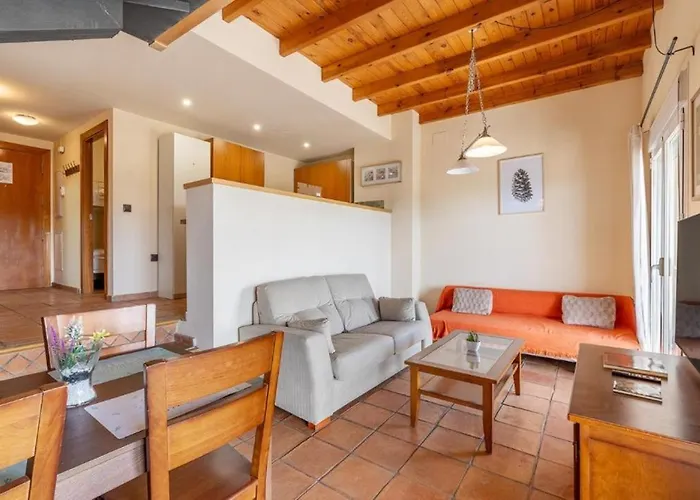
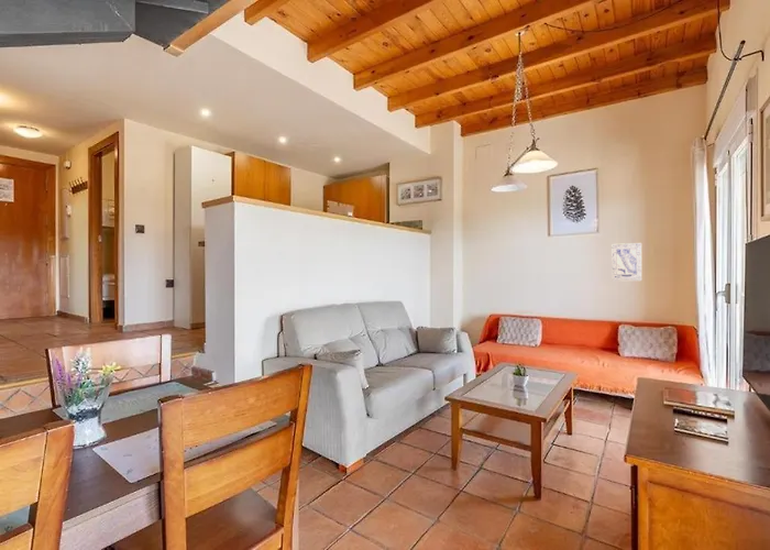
+ wall art [610,242,642,282]
